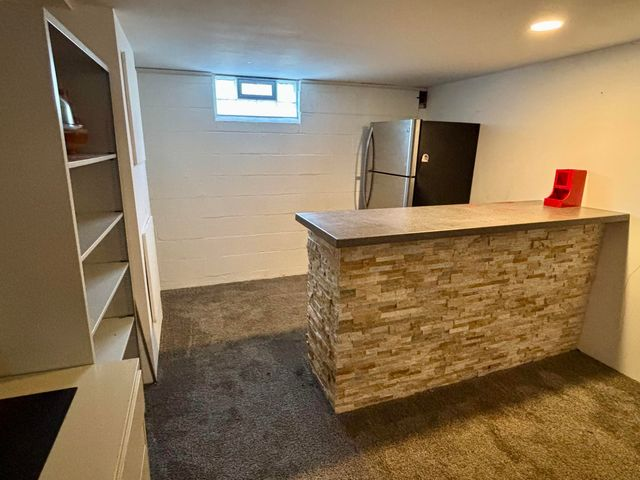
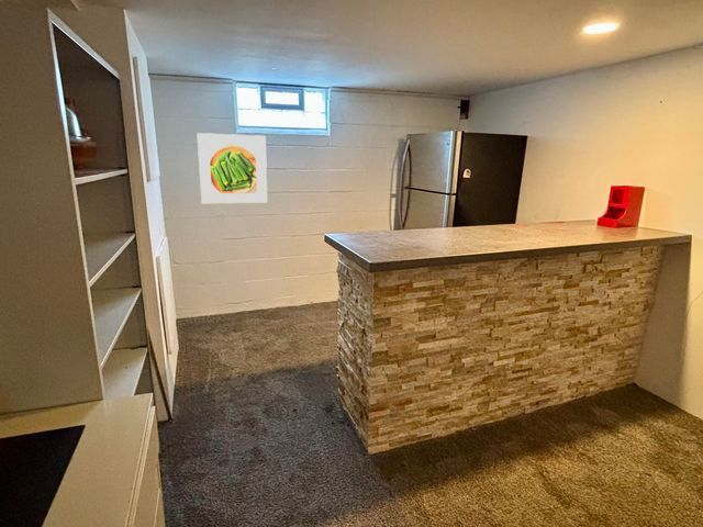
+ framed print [196,132,268,204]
